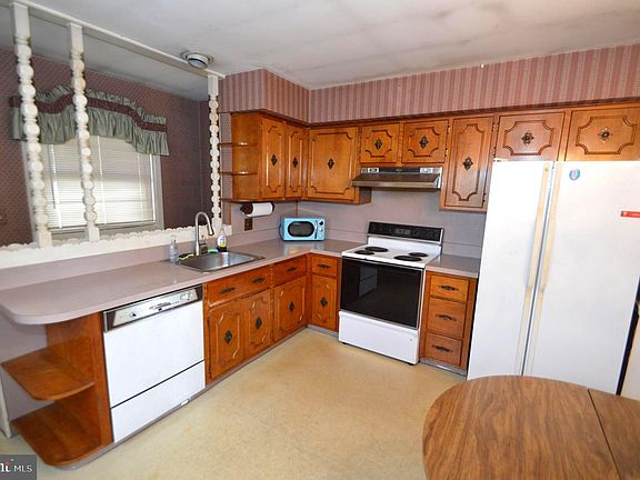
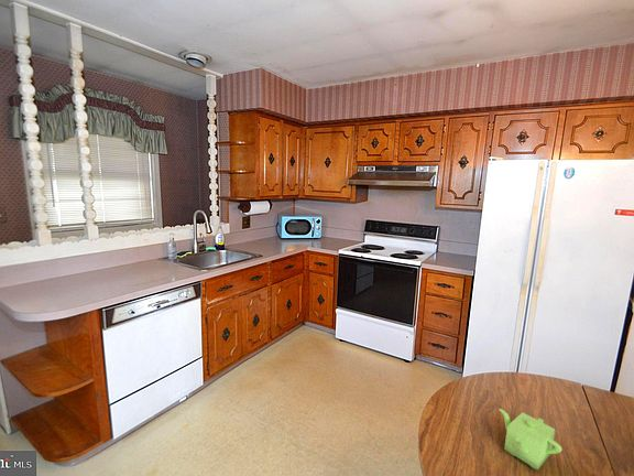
+ teapot [498,408,564,470]
